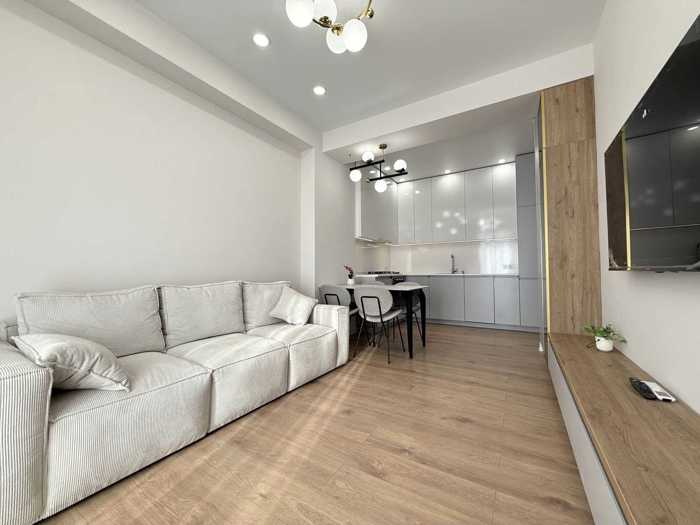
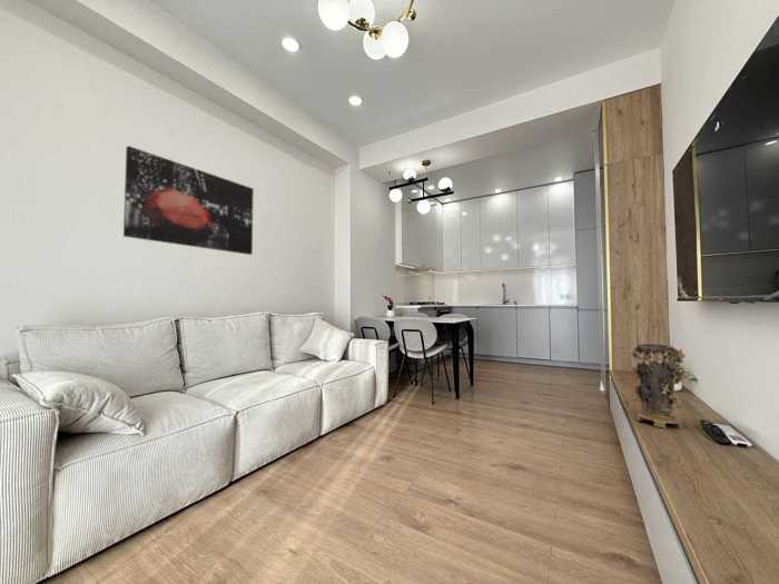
+ wall art [122,145,255,256]
+ decorative vase [627,343,690,429]
